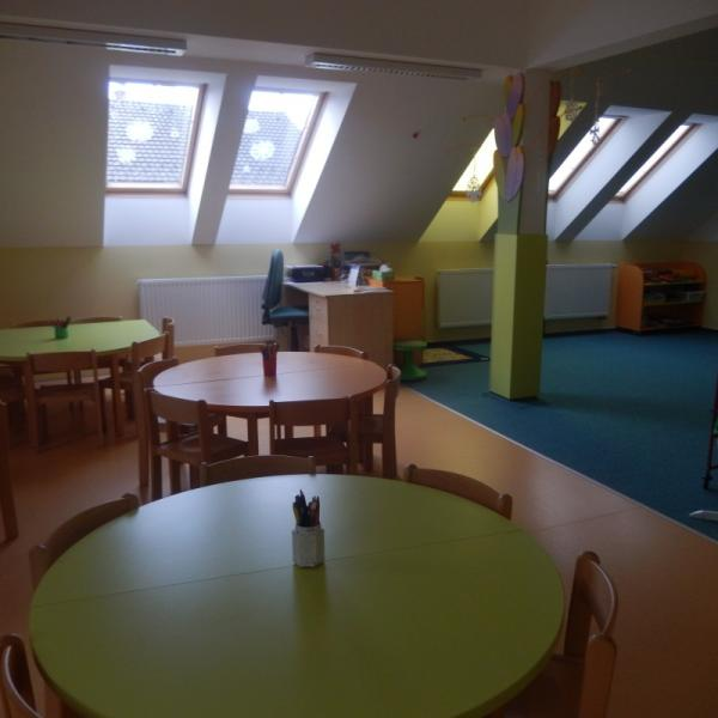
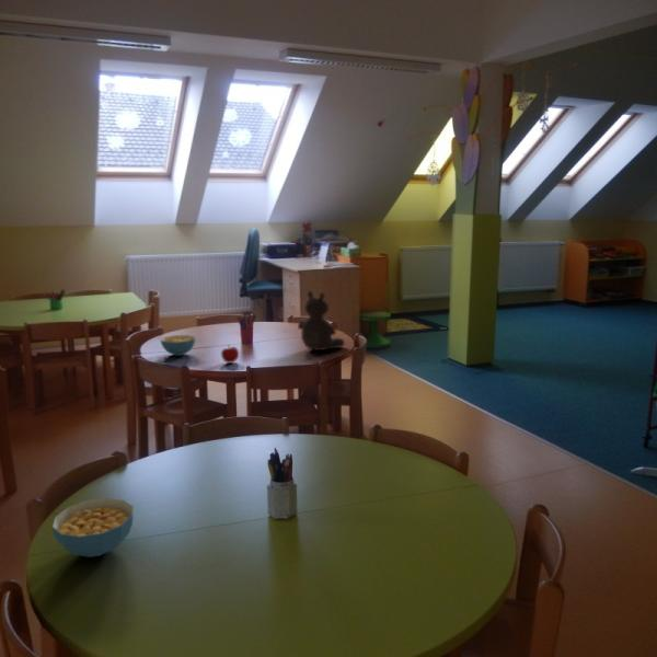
+ cereal bowl [51,497,135,558]
+ teddy bear [297,290,346,351]
+ fruit [220,344,240,365]
+ cereal bowl [160,334,197,357]
